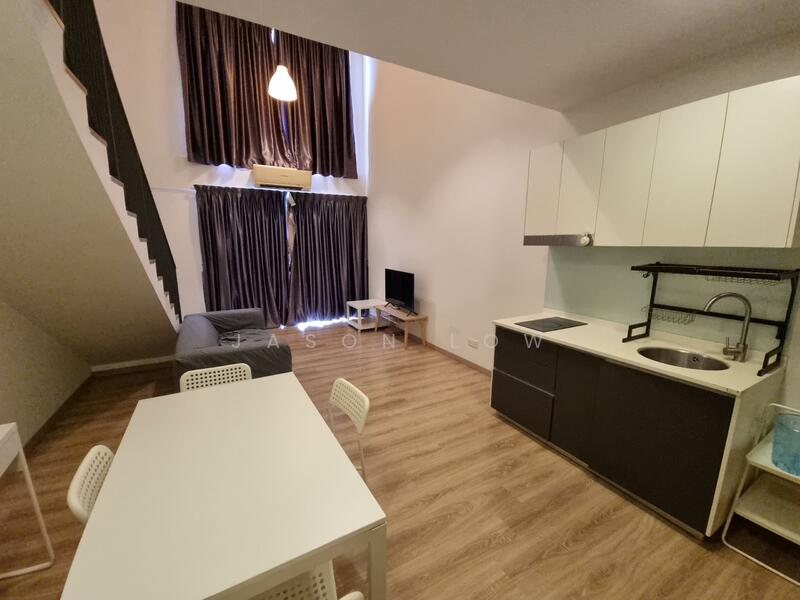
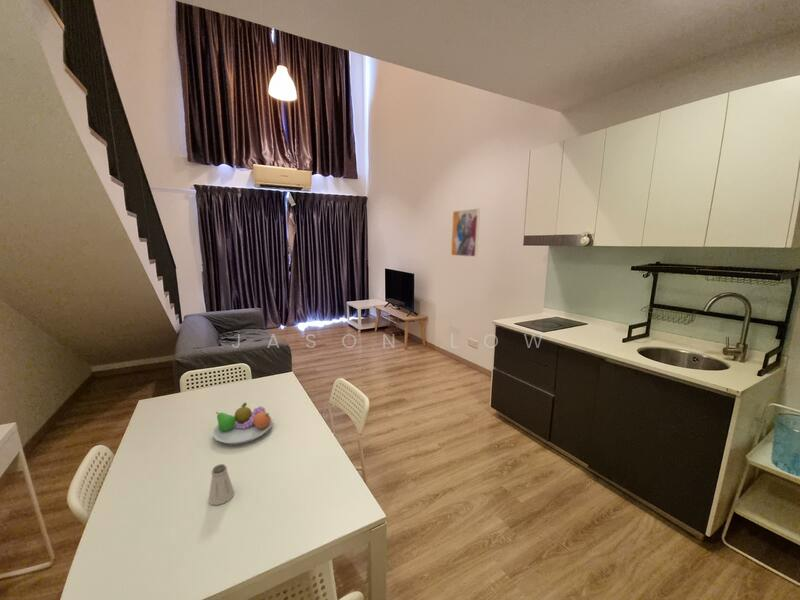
+ fruit bowl [211,401,273,446]
+ wall art [450,207,481,258]
+ saltshaker [207,463,235,506]
